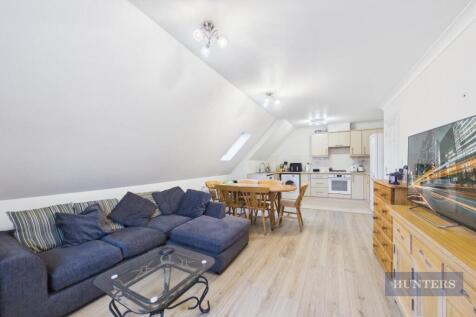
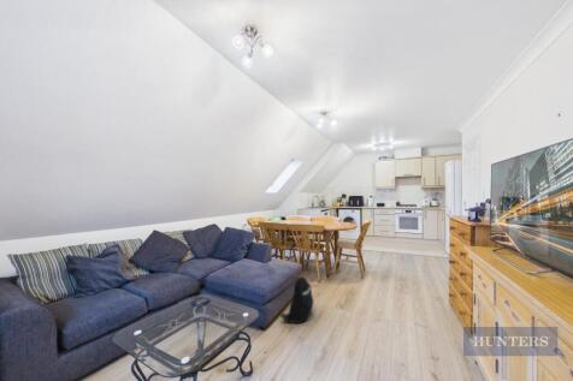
+ backpack [279,274,314,325]
